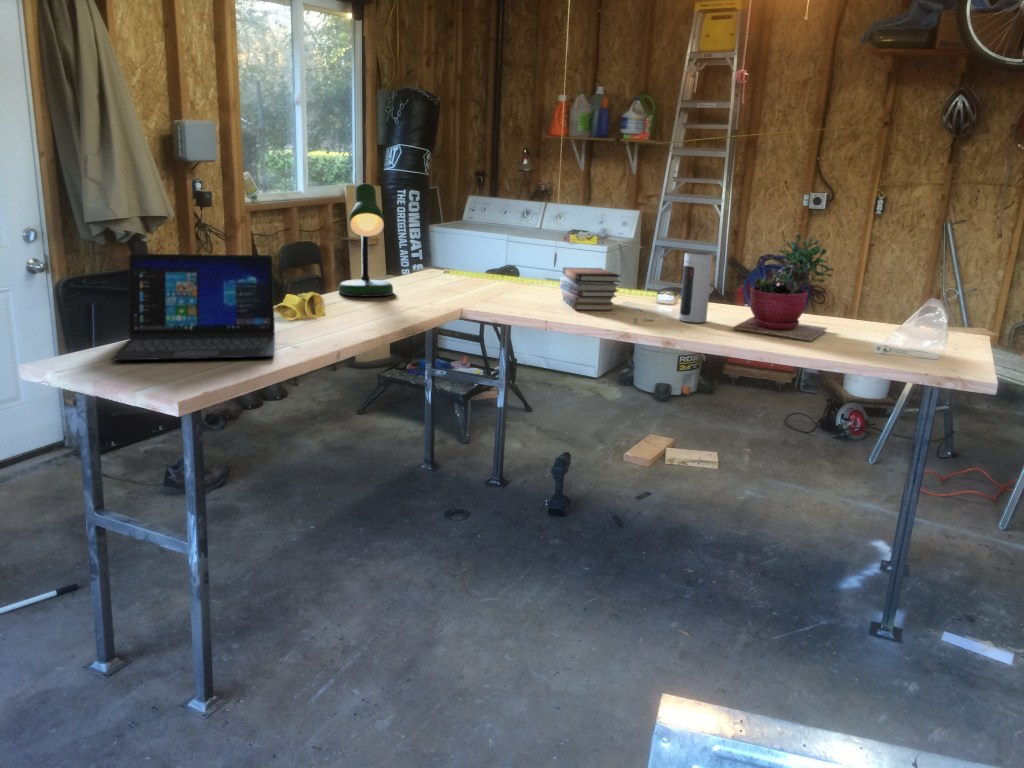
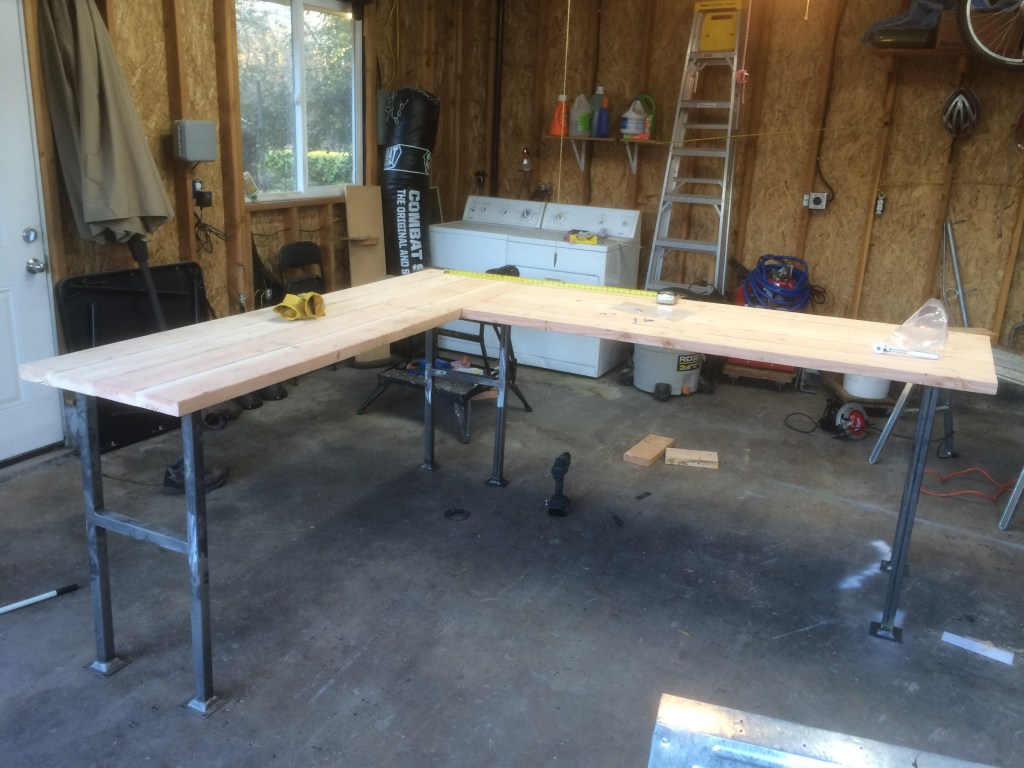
- laptop [110,253,276,362]
- book stack [559,266,622,311]
- speaker [678,251,714,324]
- succulent plant [731,233,835,342]
- desk lamp [338,182,394,298]
